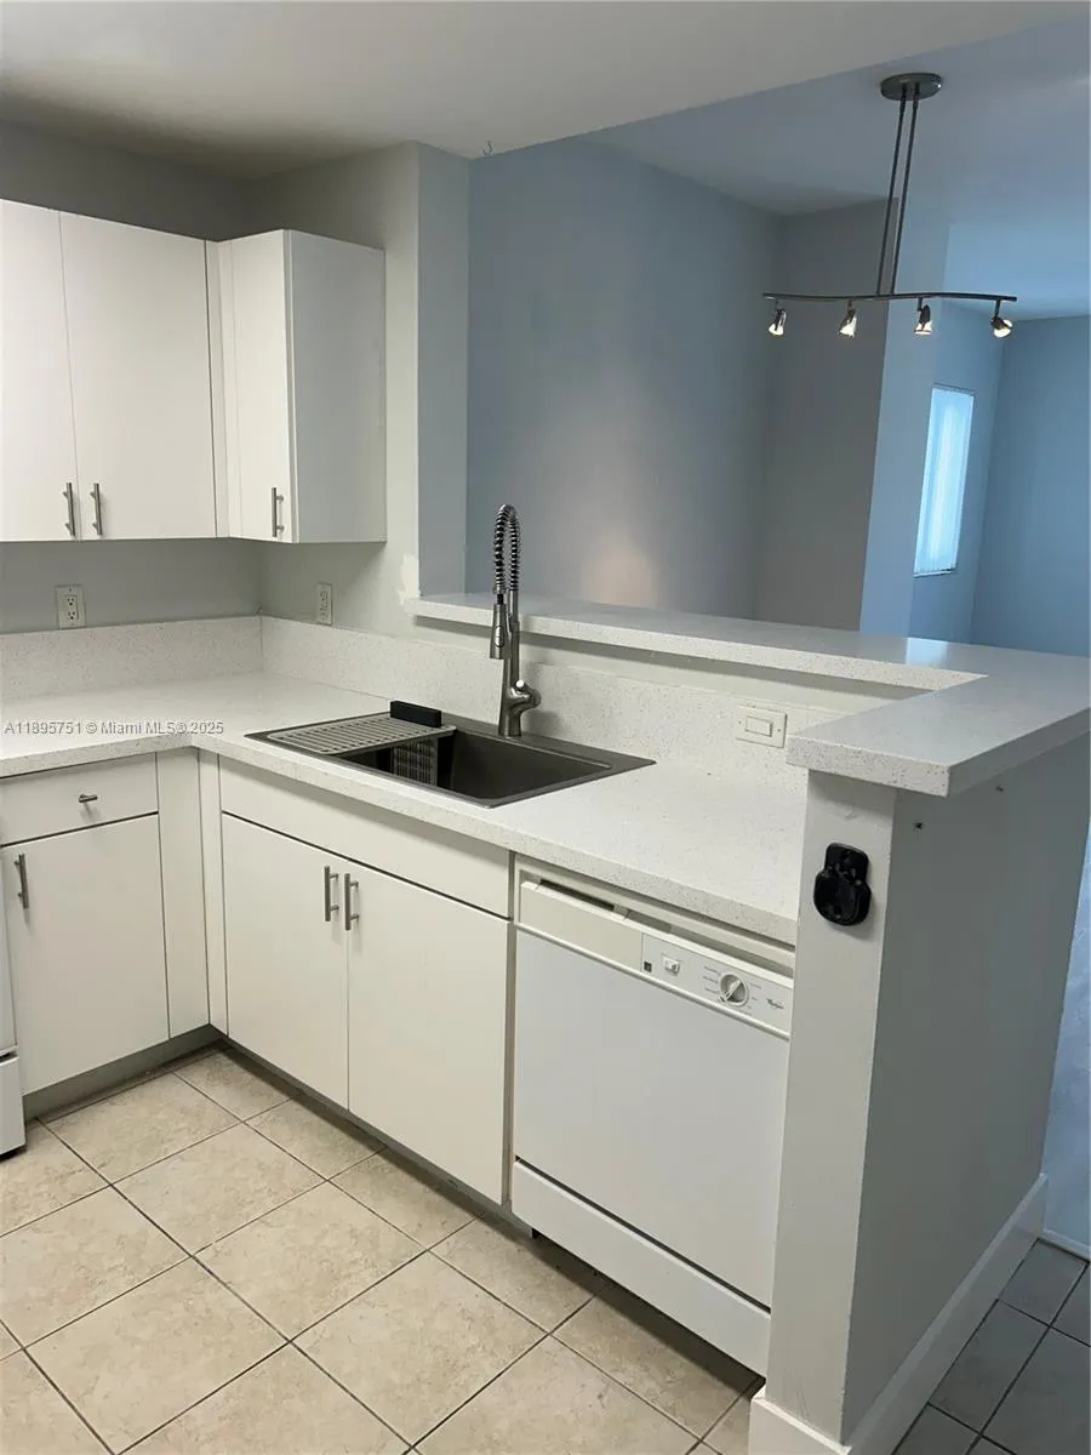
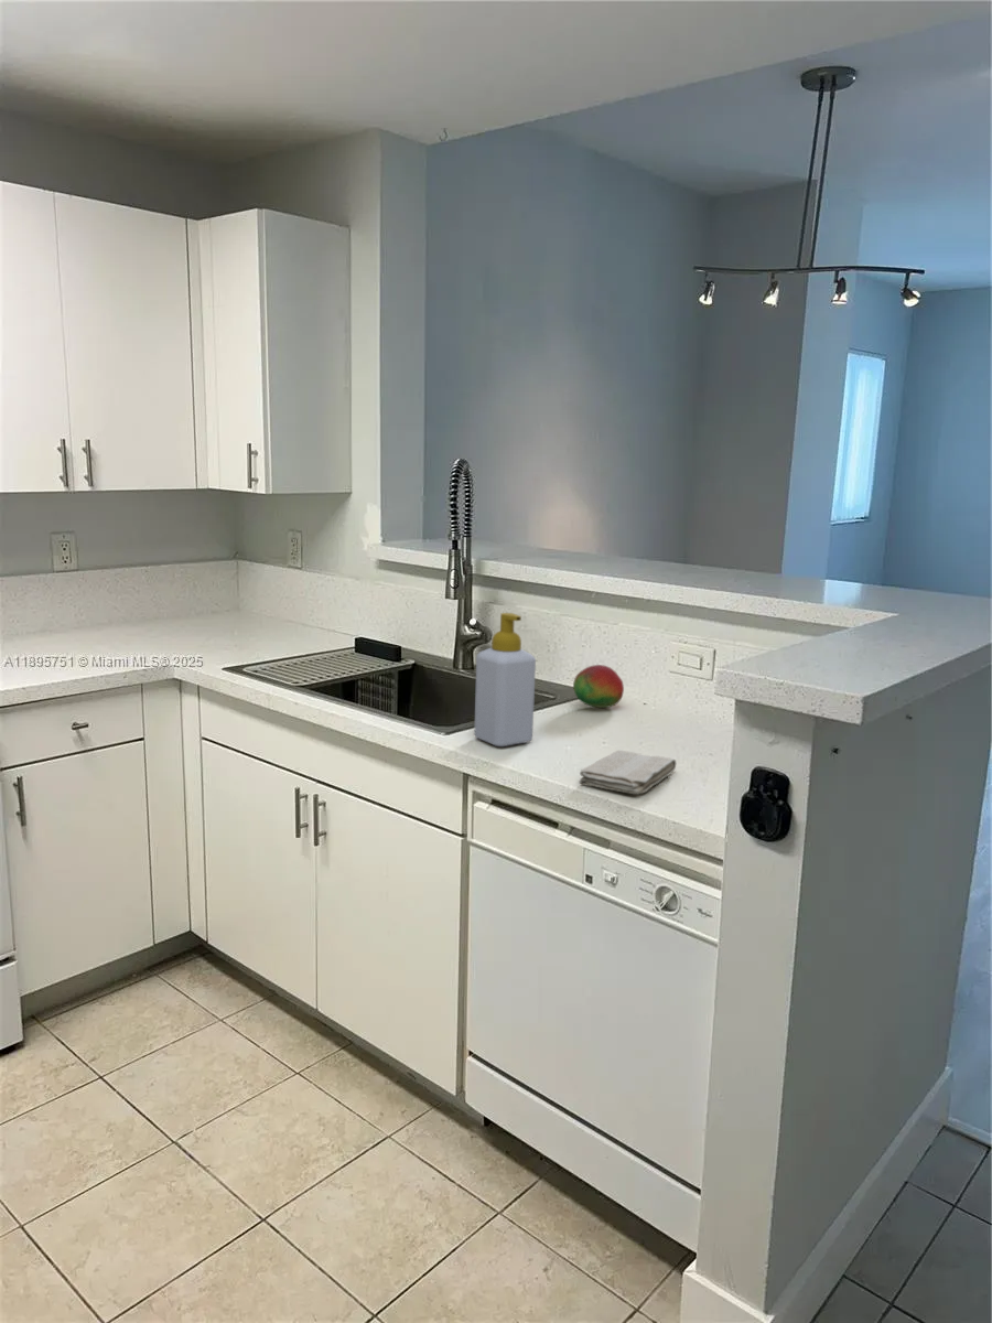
+ fruit [572,664,625,709]
+ soap bottle [473,612,537,747]
+ washcloth [579,749,677,795]
